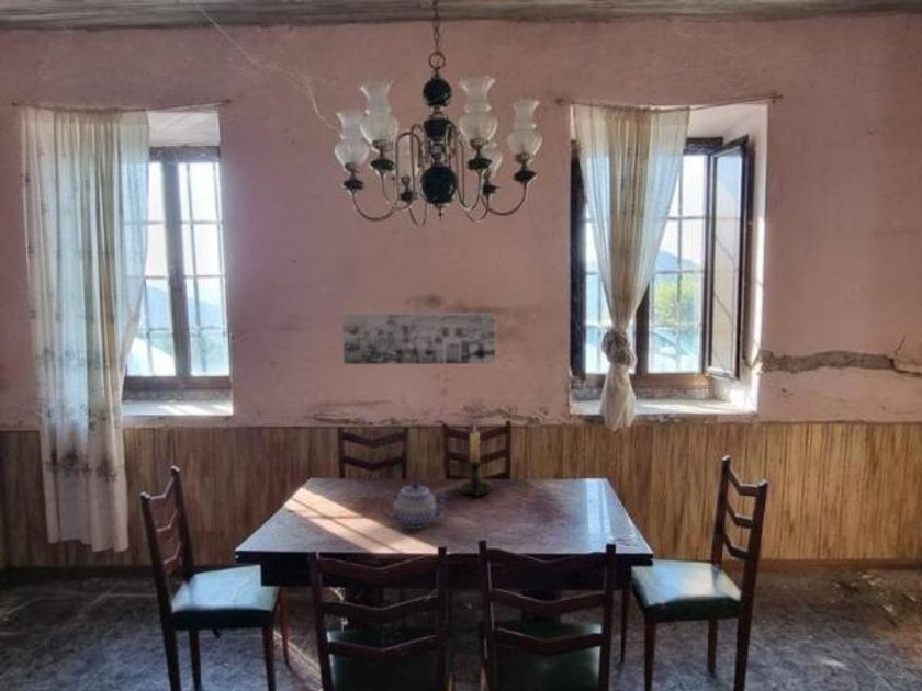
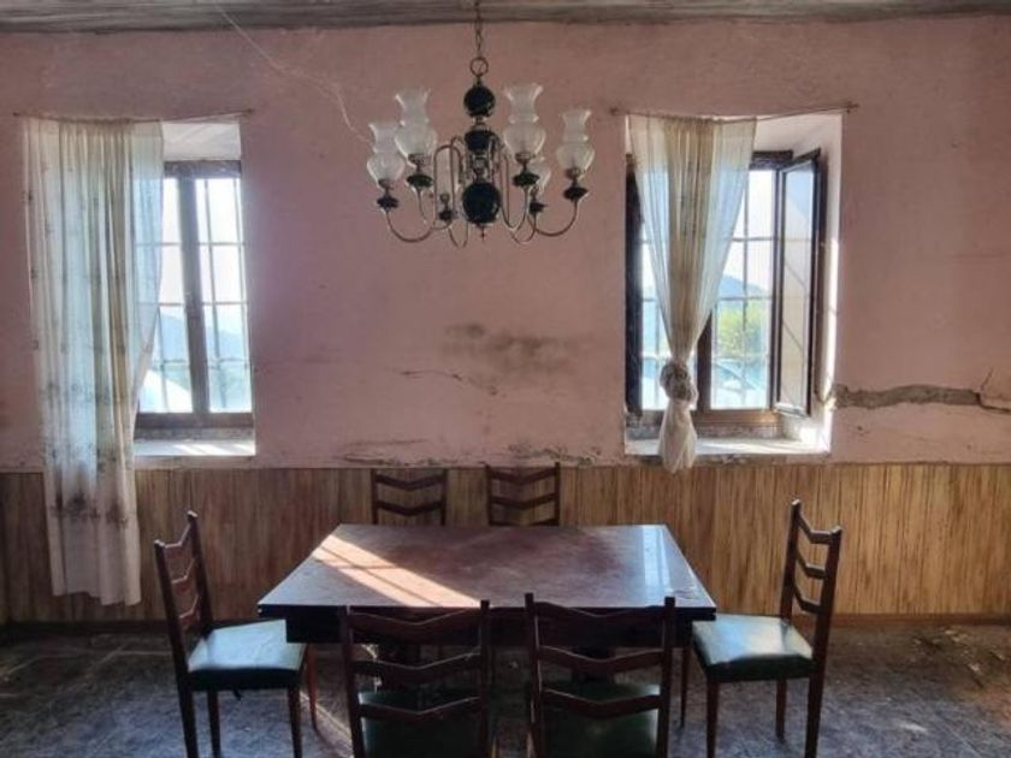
- wall art [341,311,496,365]
- candle holder [456,423,494,498]
- teapot [379,482,451,530]
